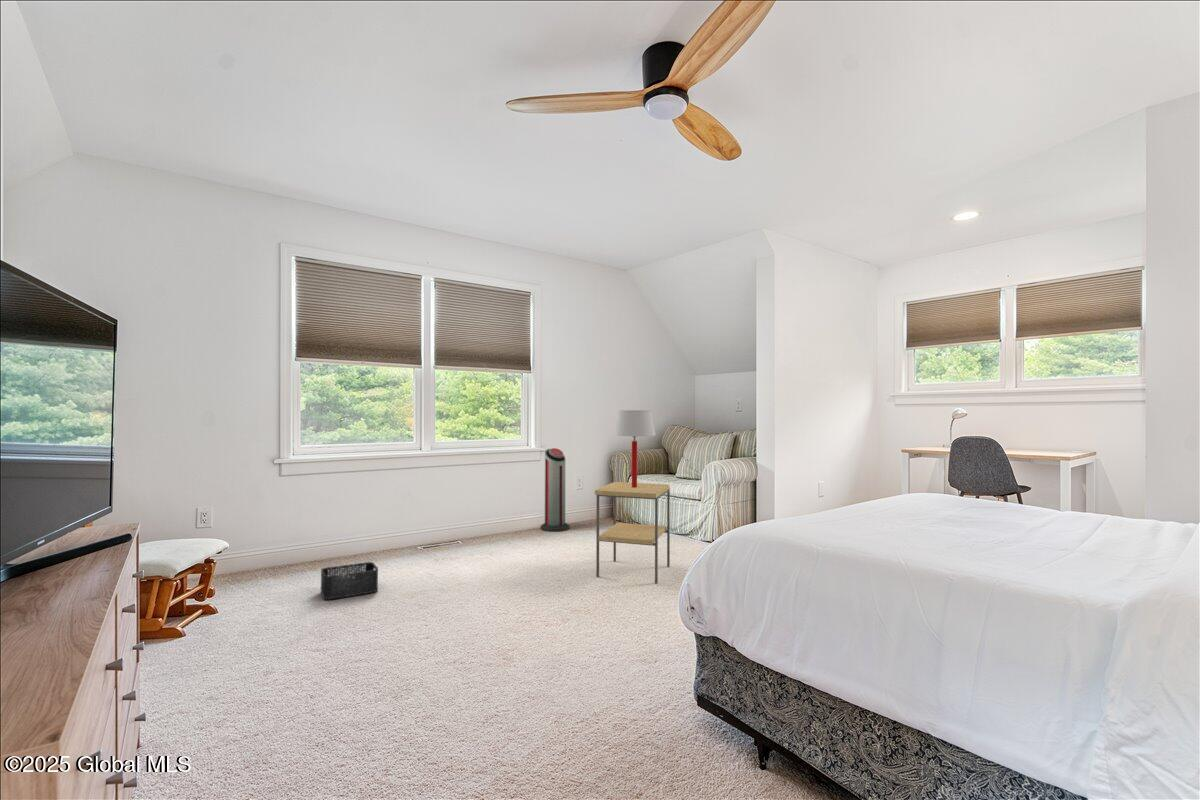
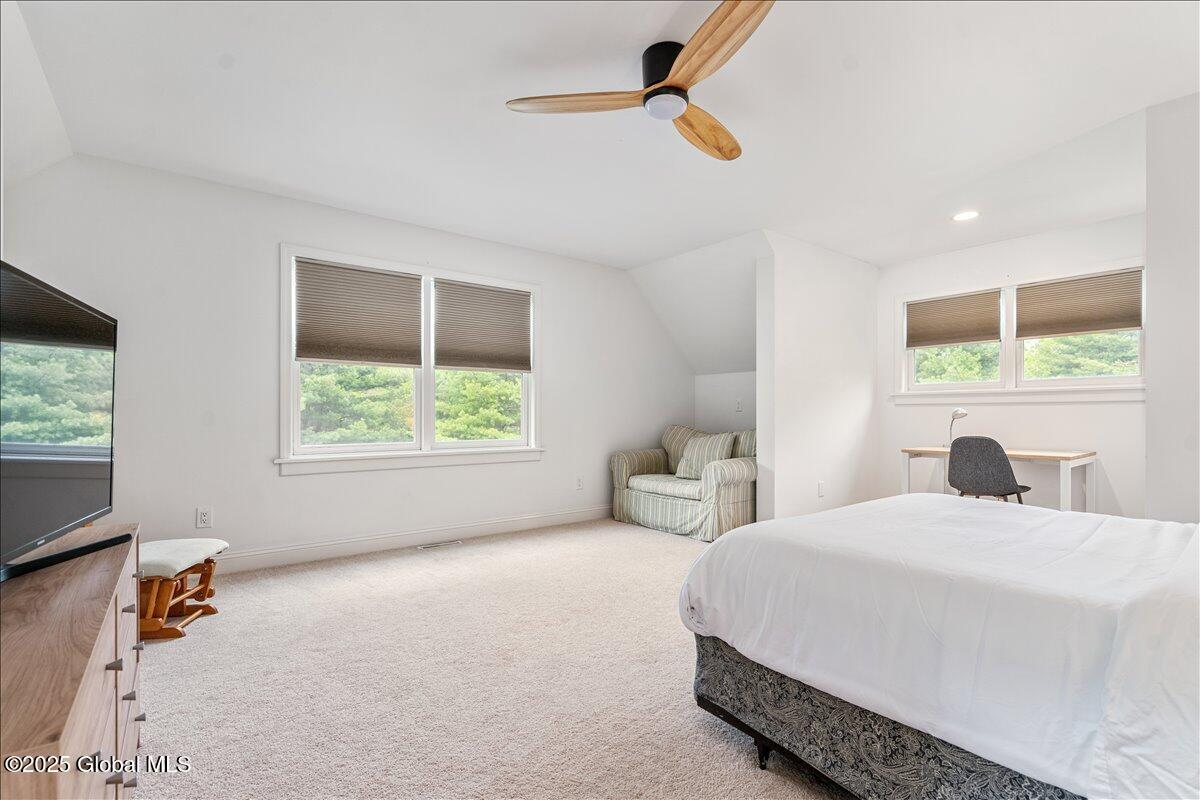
- air purifier [540,447,570,532]
- side table [594,481,671,584]
- storage bin [320,561,379,600]
- table lamp [612,409,656,488]
